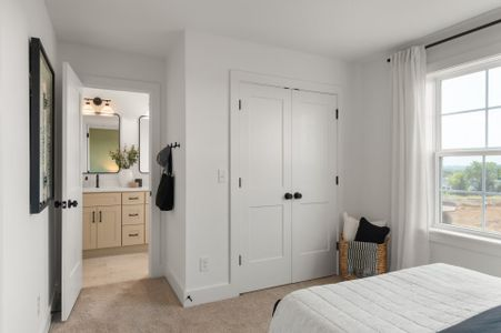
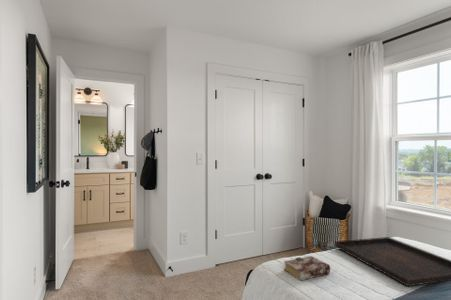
+ serving tray [334,236,451,287]
+ book [283,255,331,281]
